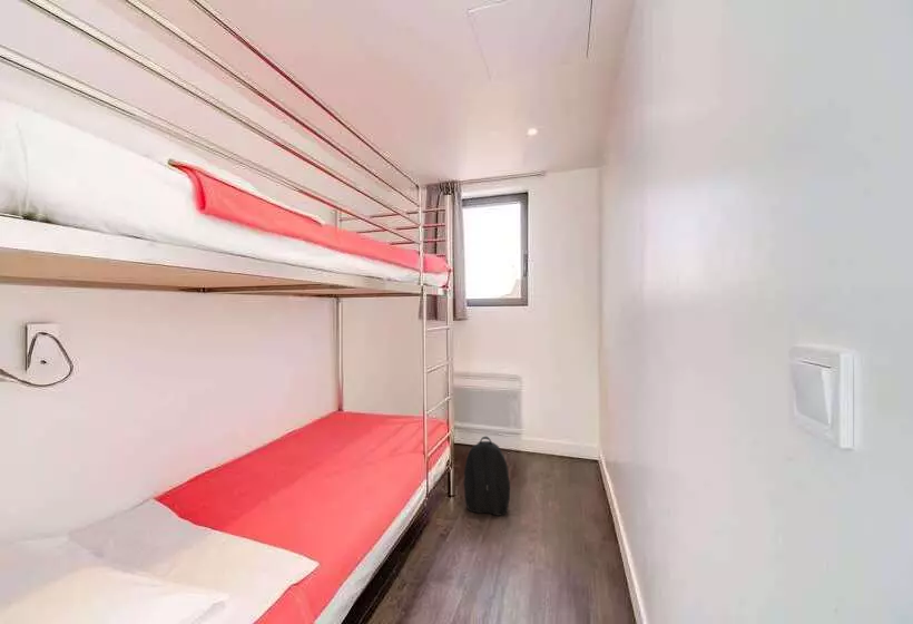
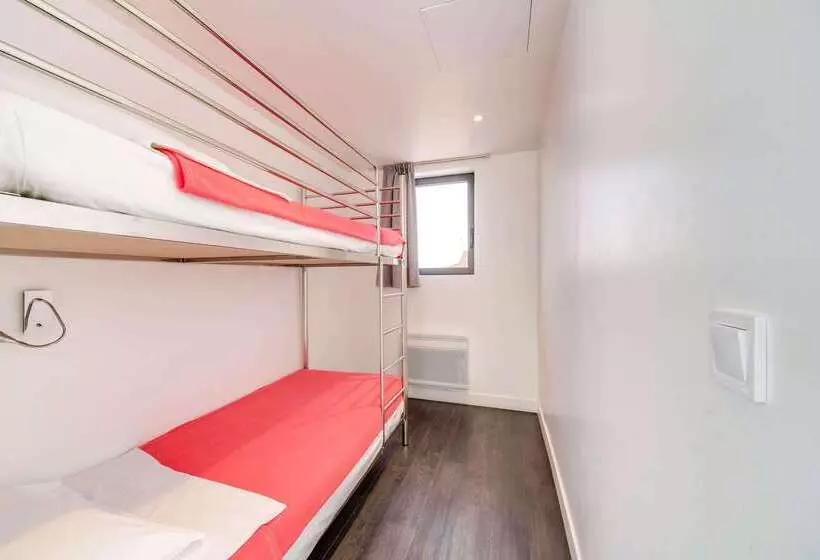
- backpack [462,436,511,517]
